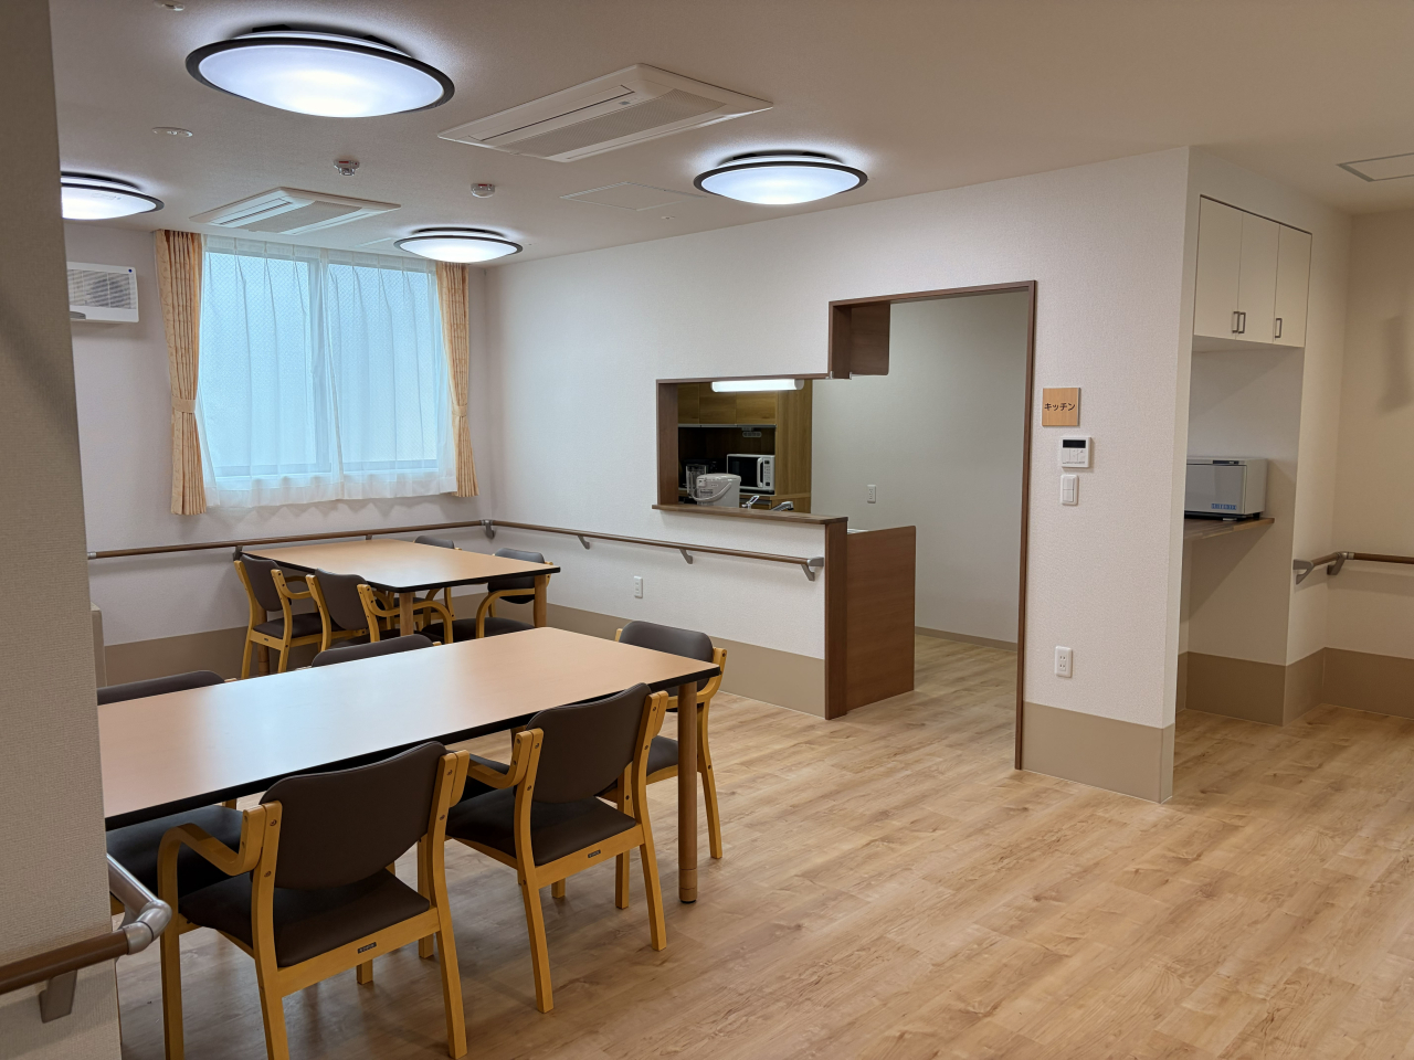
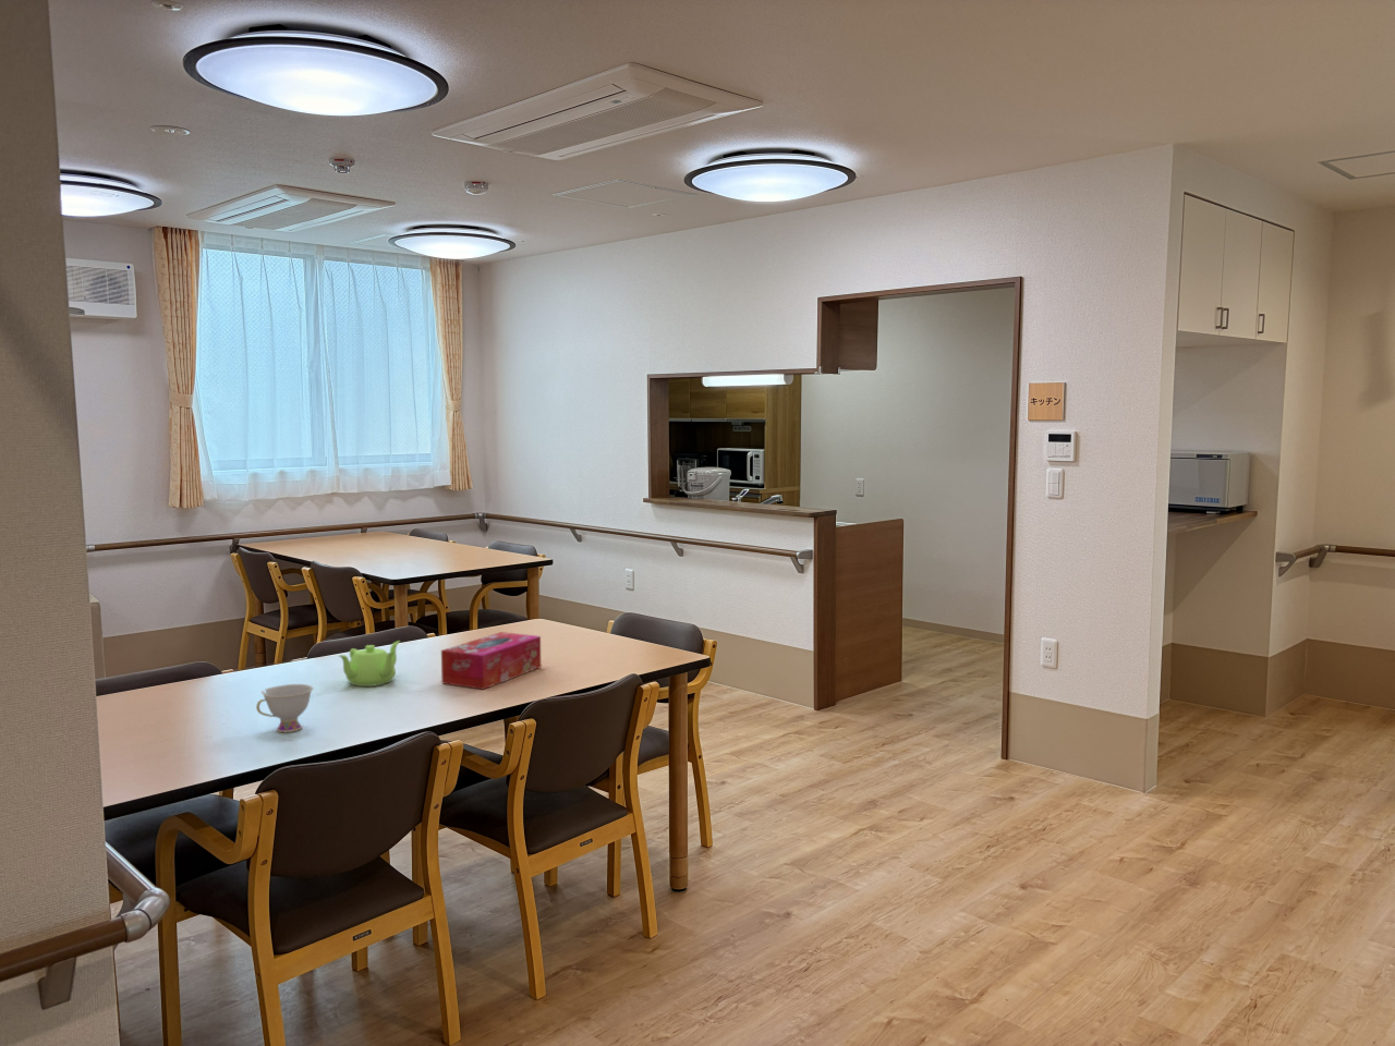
+ tissue box [440,631,542,691]
+ teacup [255,683,315,733]
+ teapot [337,639,401,688]
